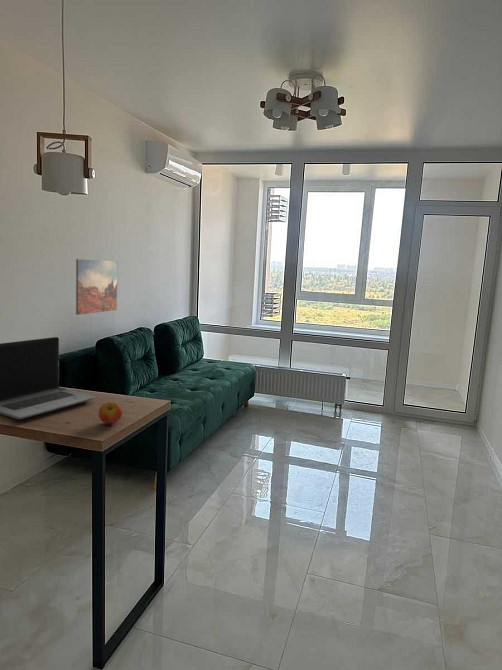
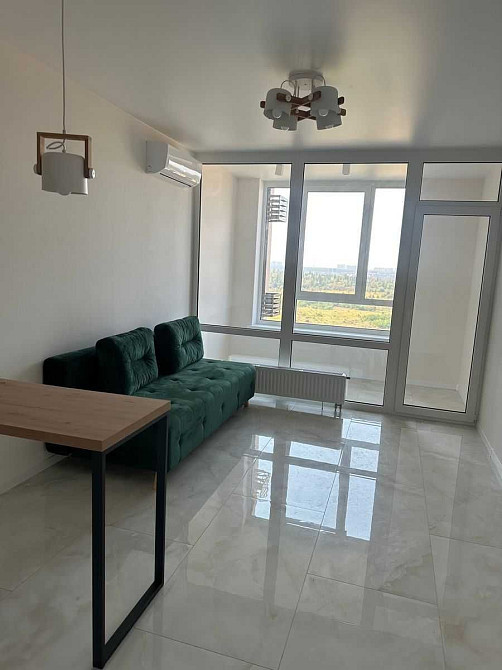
- laptop computer [0,336,96,420]
- wall art [75,258,119,316]
- apple [98,401,124,425]
